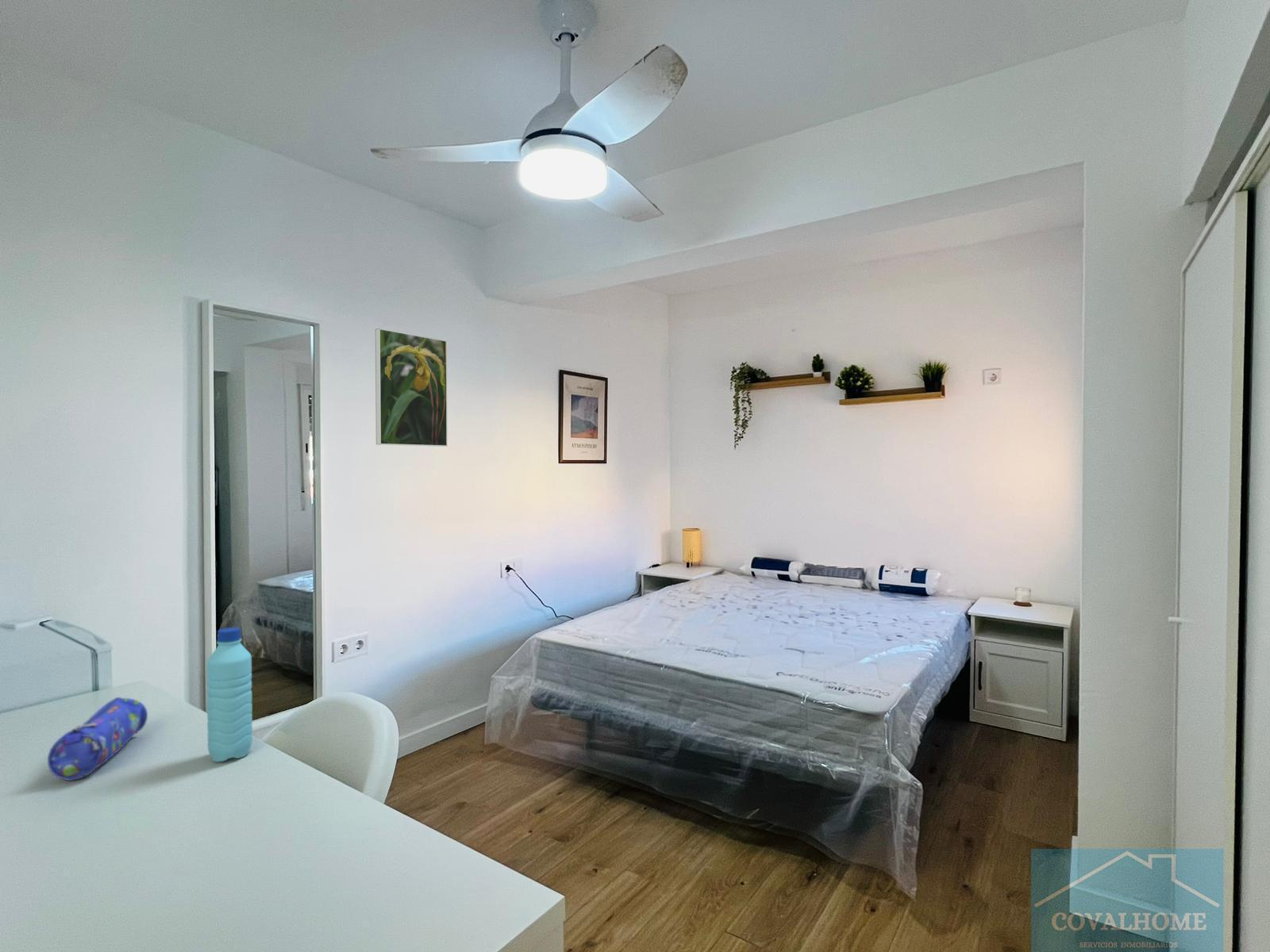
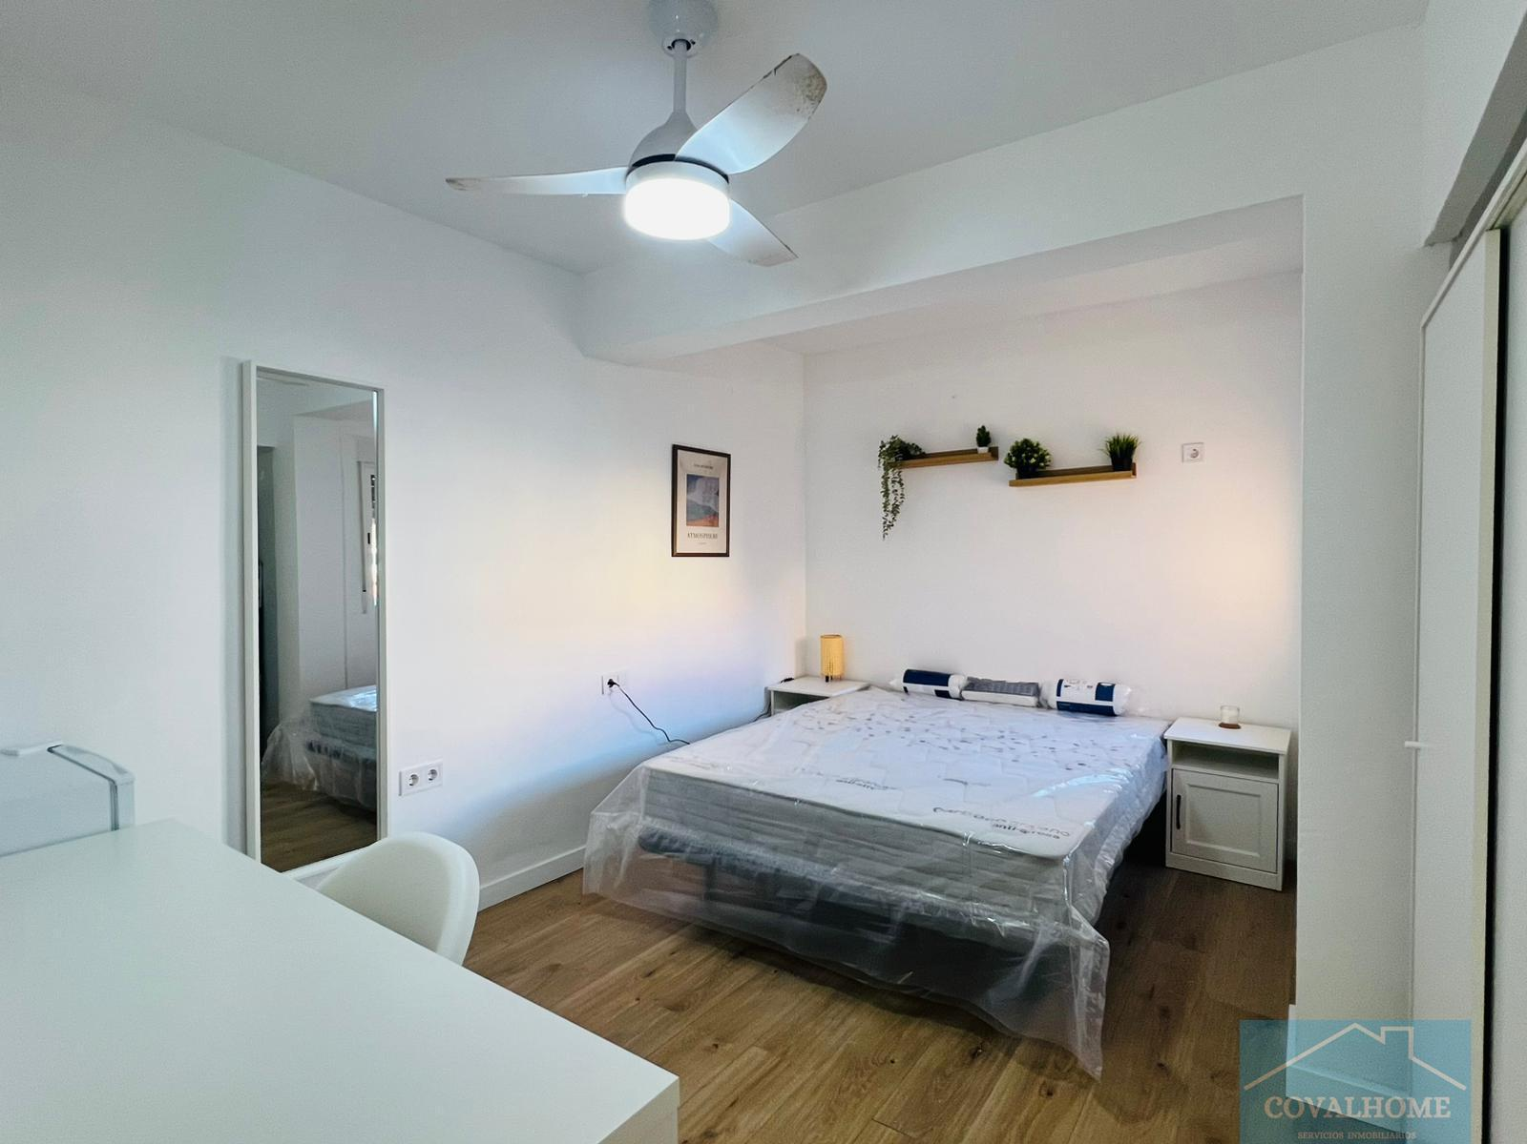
- pencil case [47,697,148,781]
- water bottle [206,627,253,762]
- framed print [375,328,448,447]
